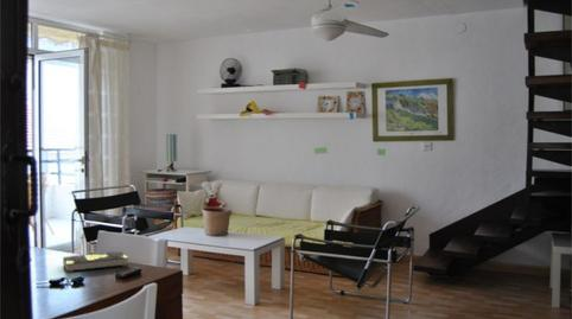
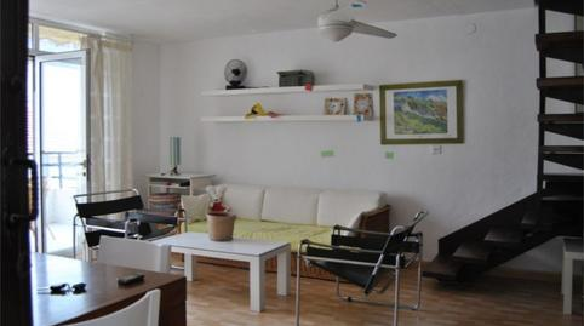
- book [62,250,129,273]
